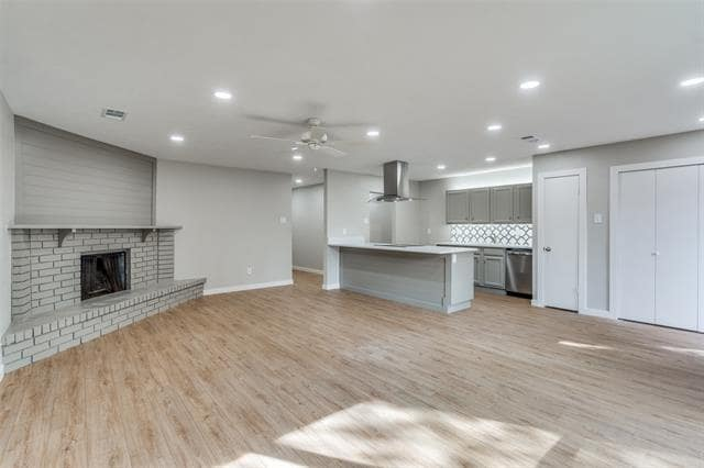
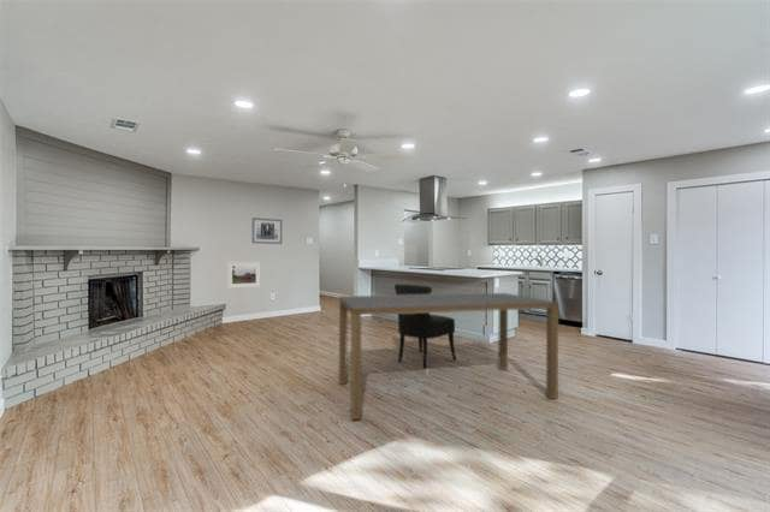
+ dining table [338,292,559,421]
+ dining chair [393,284,457,370]
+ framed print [226,261,261,290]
+ wall art [250,216,284,245]
